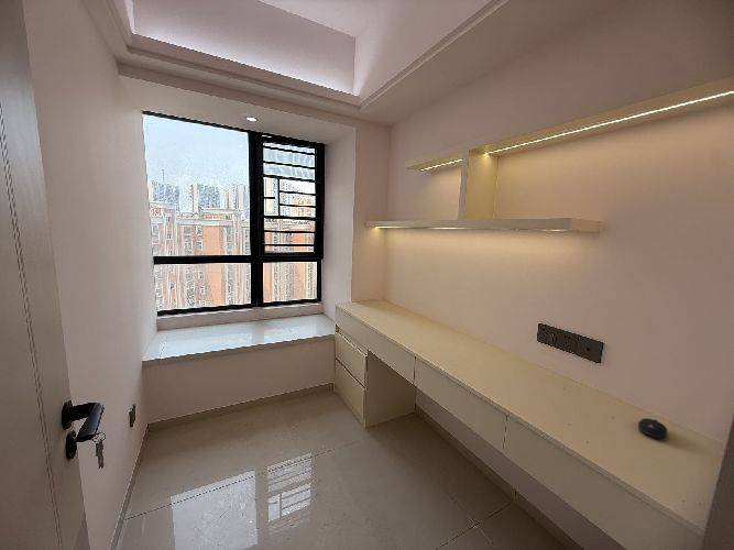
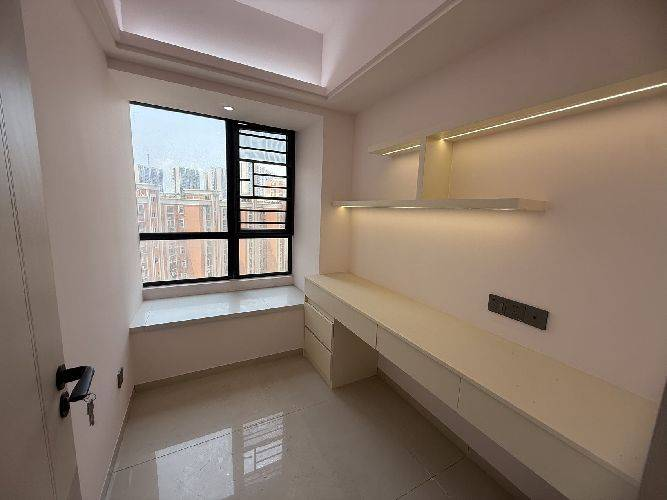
- computer mouse [637,417,668,440]
